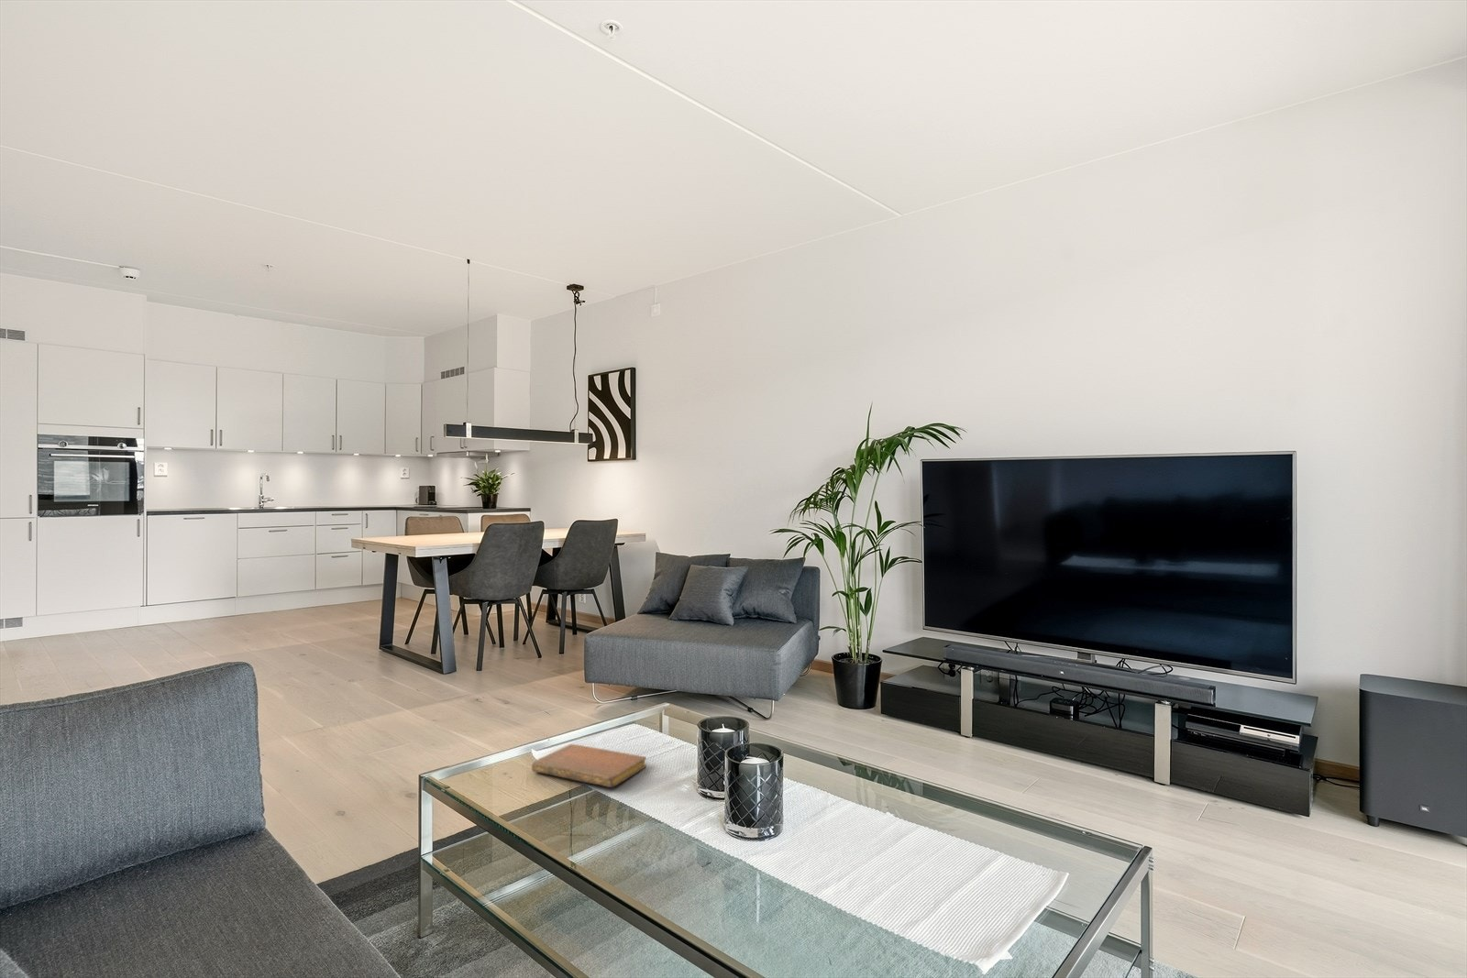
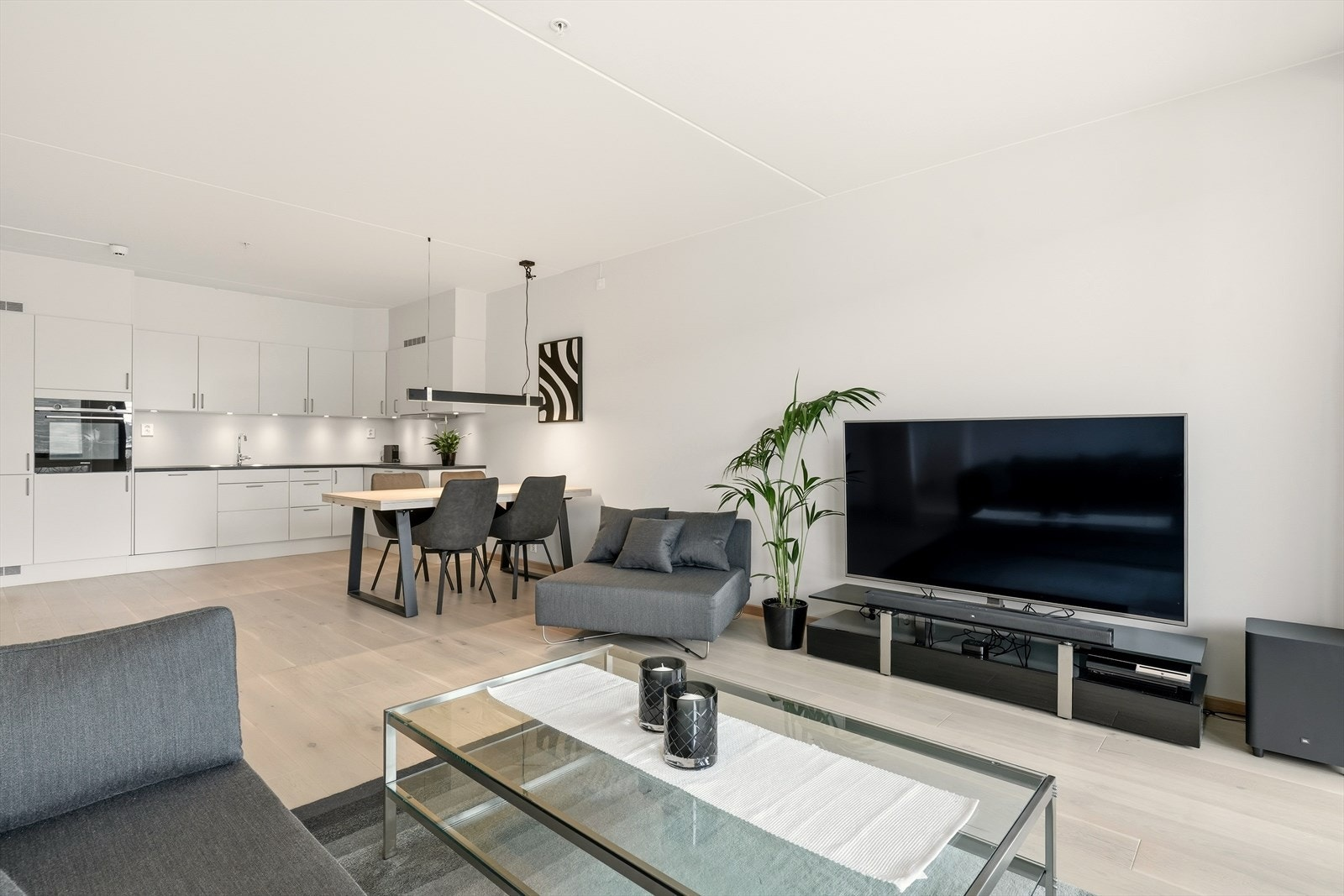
- notebook [530,743,647,788]
